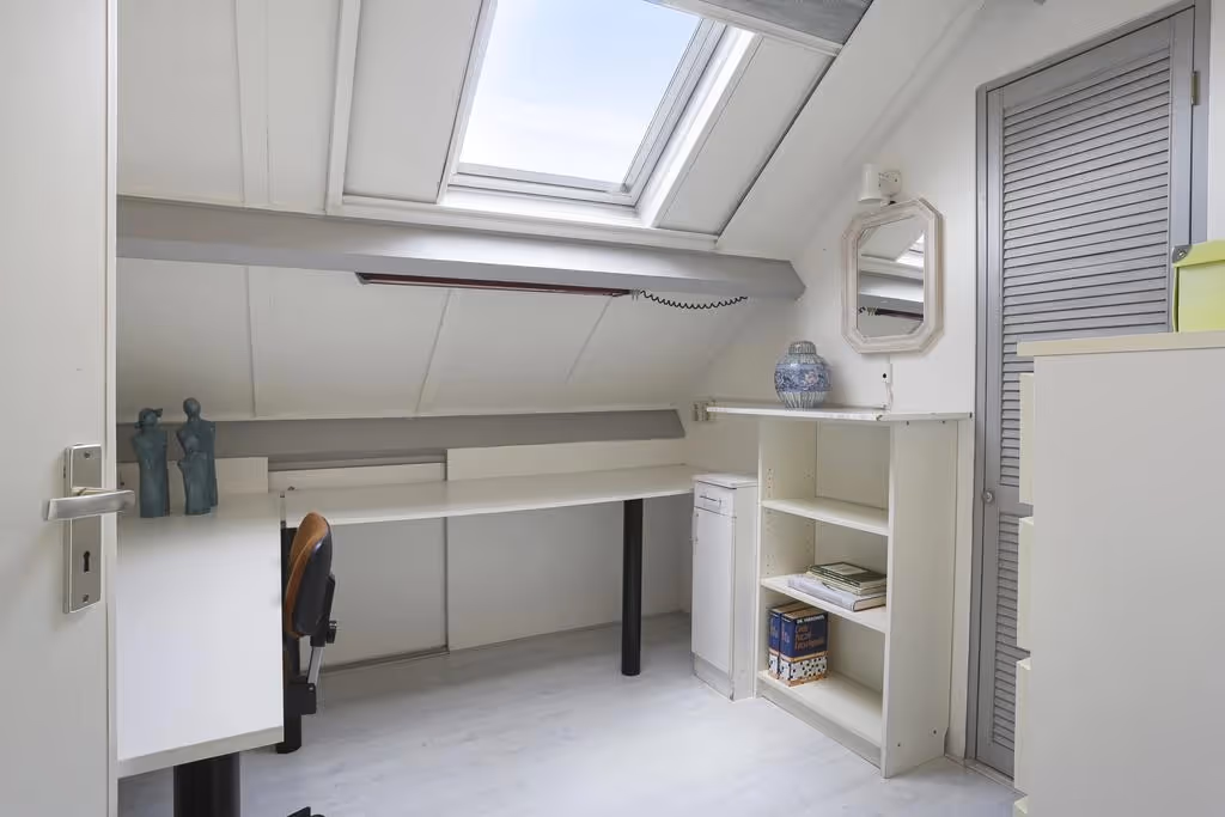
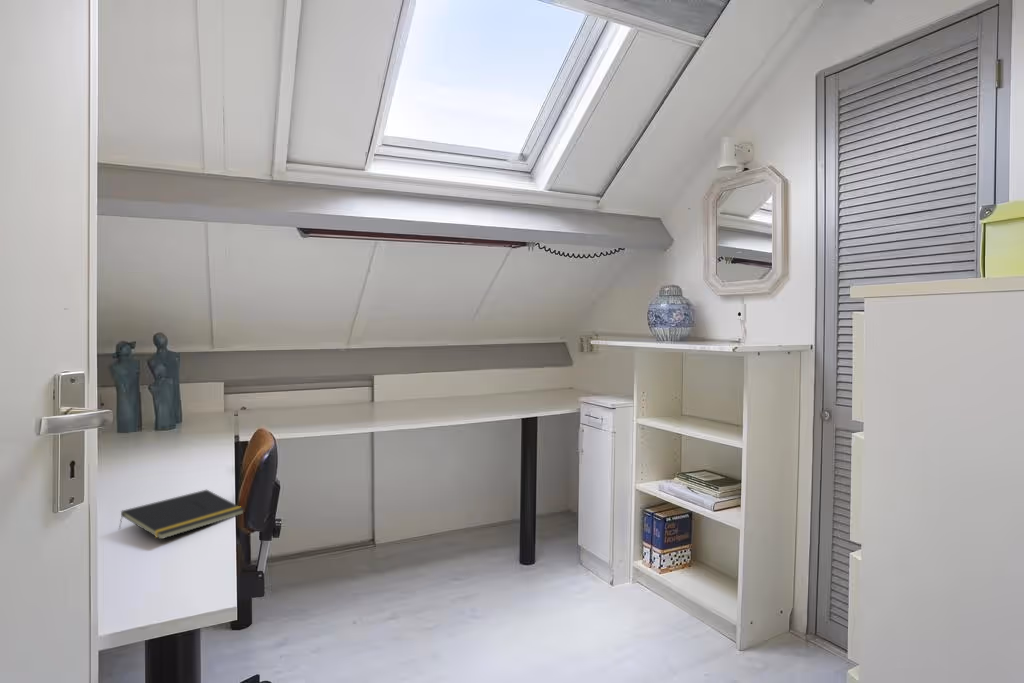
+ notepad [118,489,246,541]
